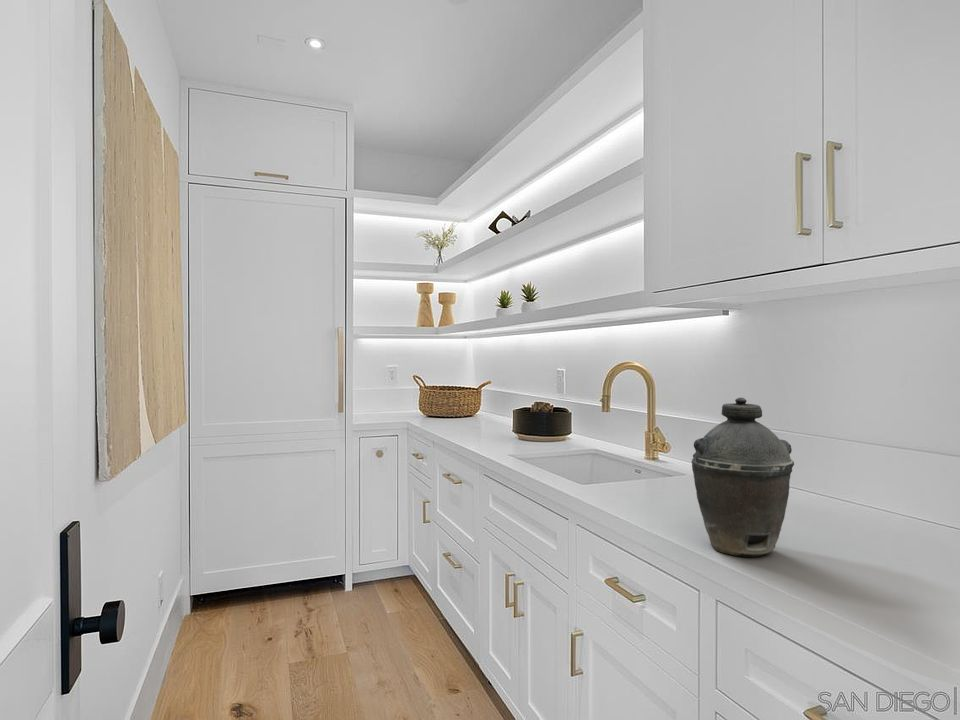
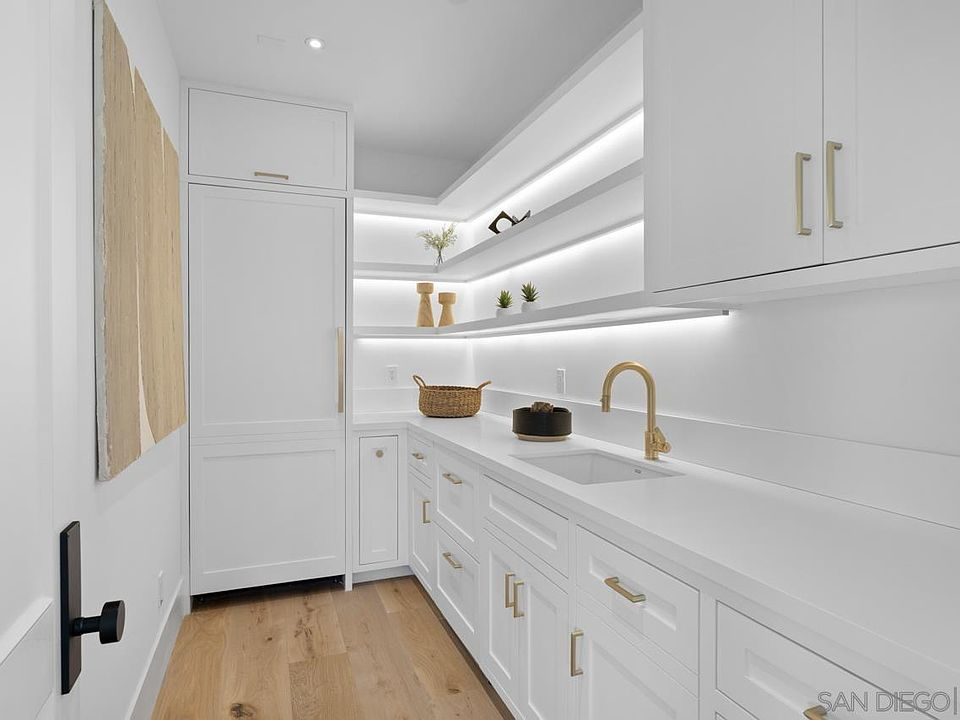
- kettle [691,396,795,558]
